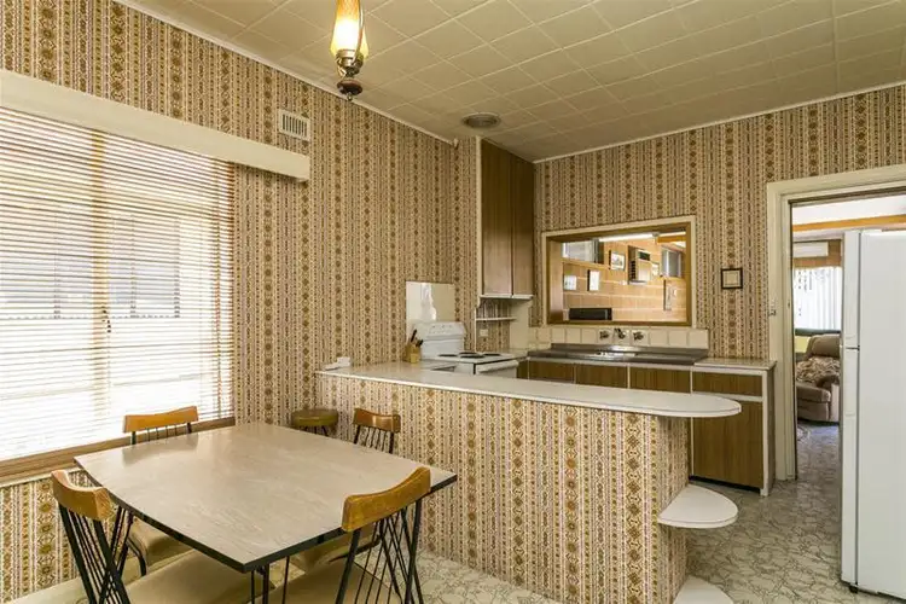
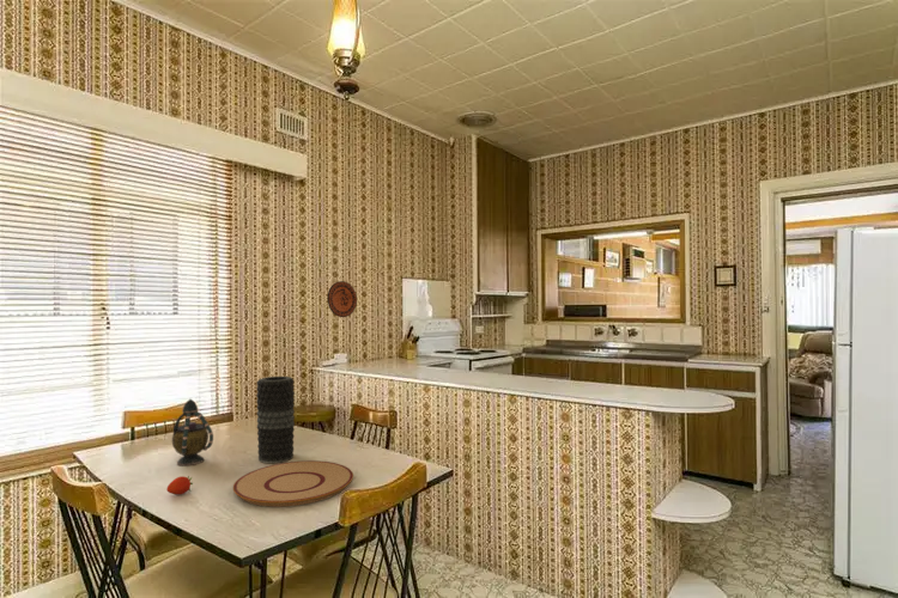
+ plate [232,459,354,508]
+ teapot [171,398,214,466]
+ fruit [165,475,194,496]
+ vase [255,376,296,464]
+ decorative plate [327,280,358,318]
